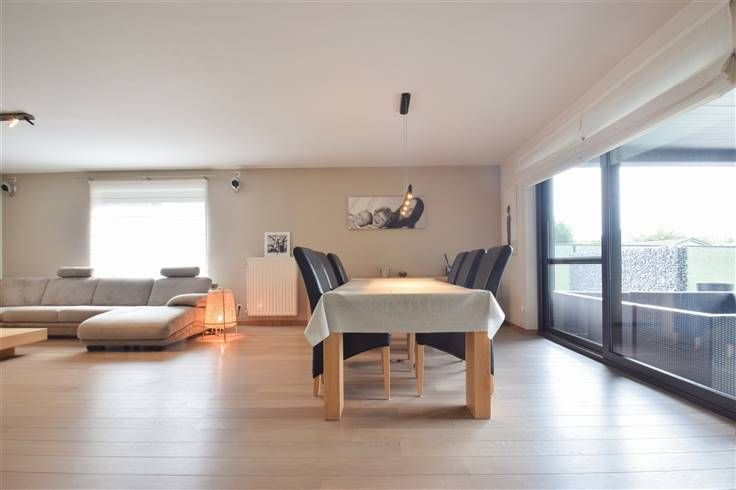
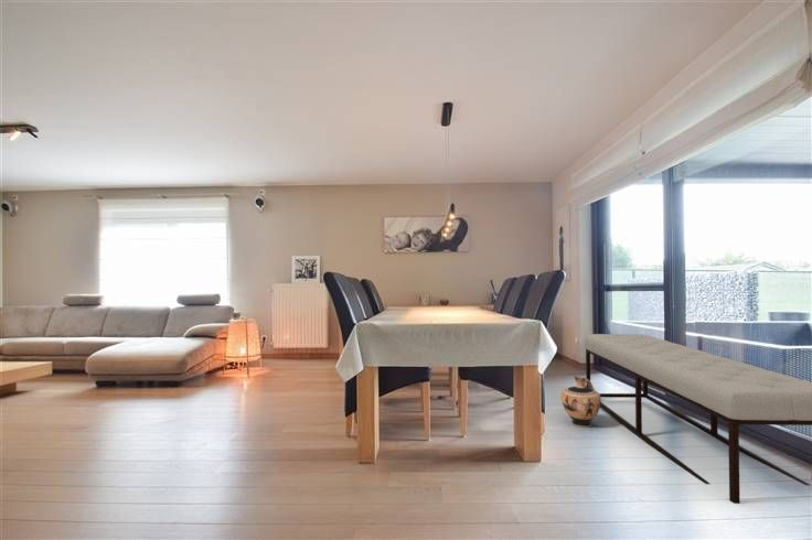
+ bench [584,333,812,505]
+ ceramic jug [560,375,602,429]
